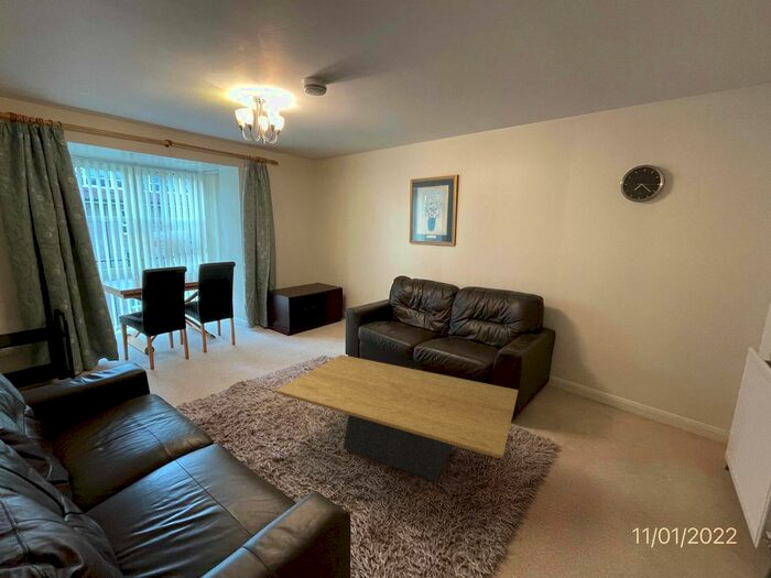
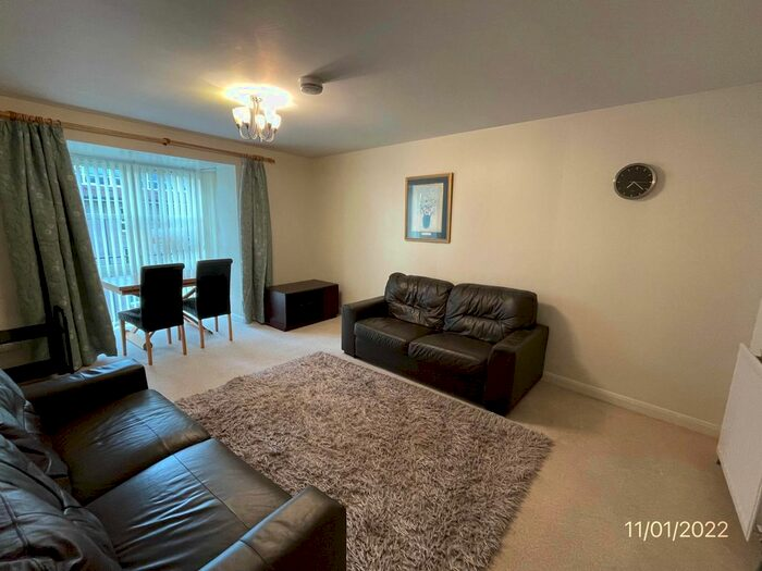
- coffee table [275,353,519,482]
